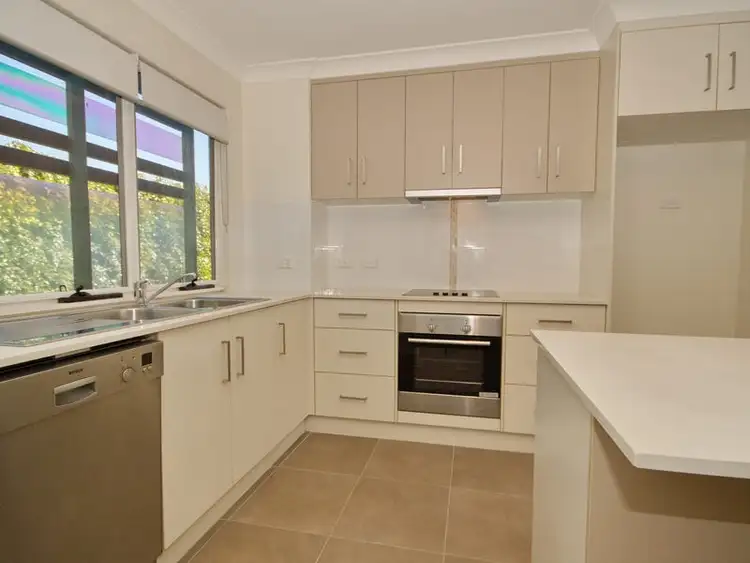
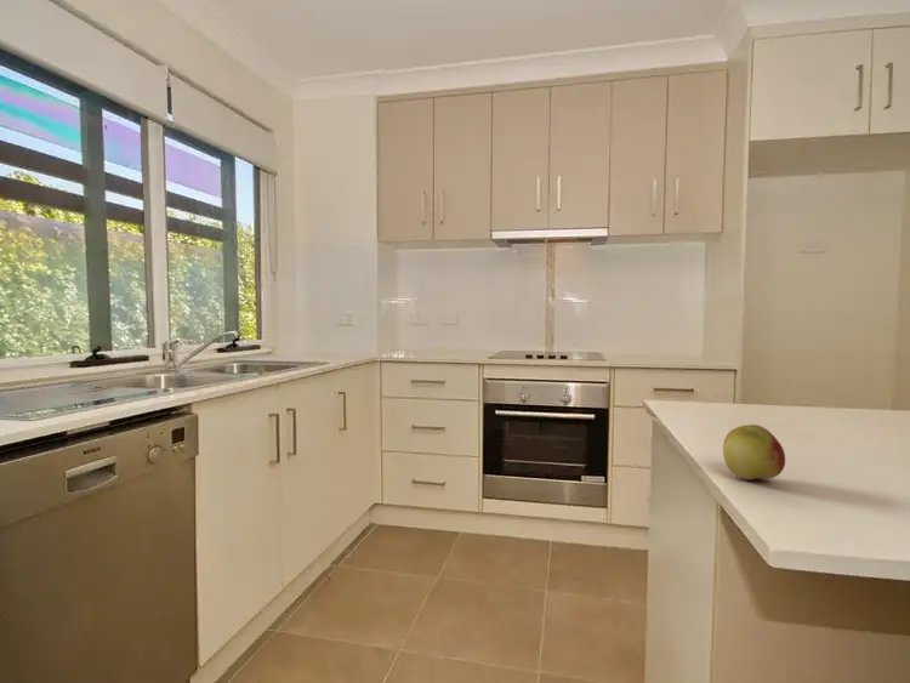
+ apple [722,423,786,480]
